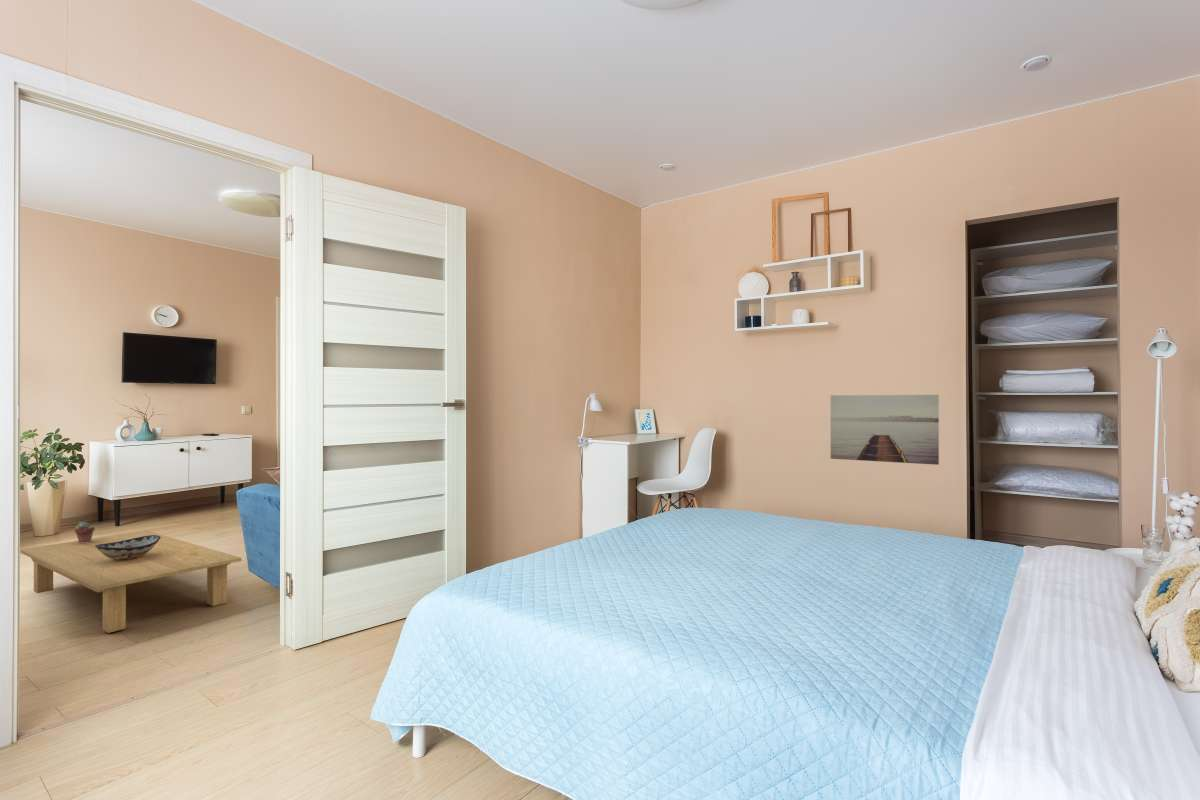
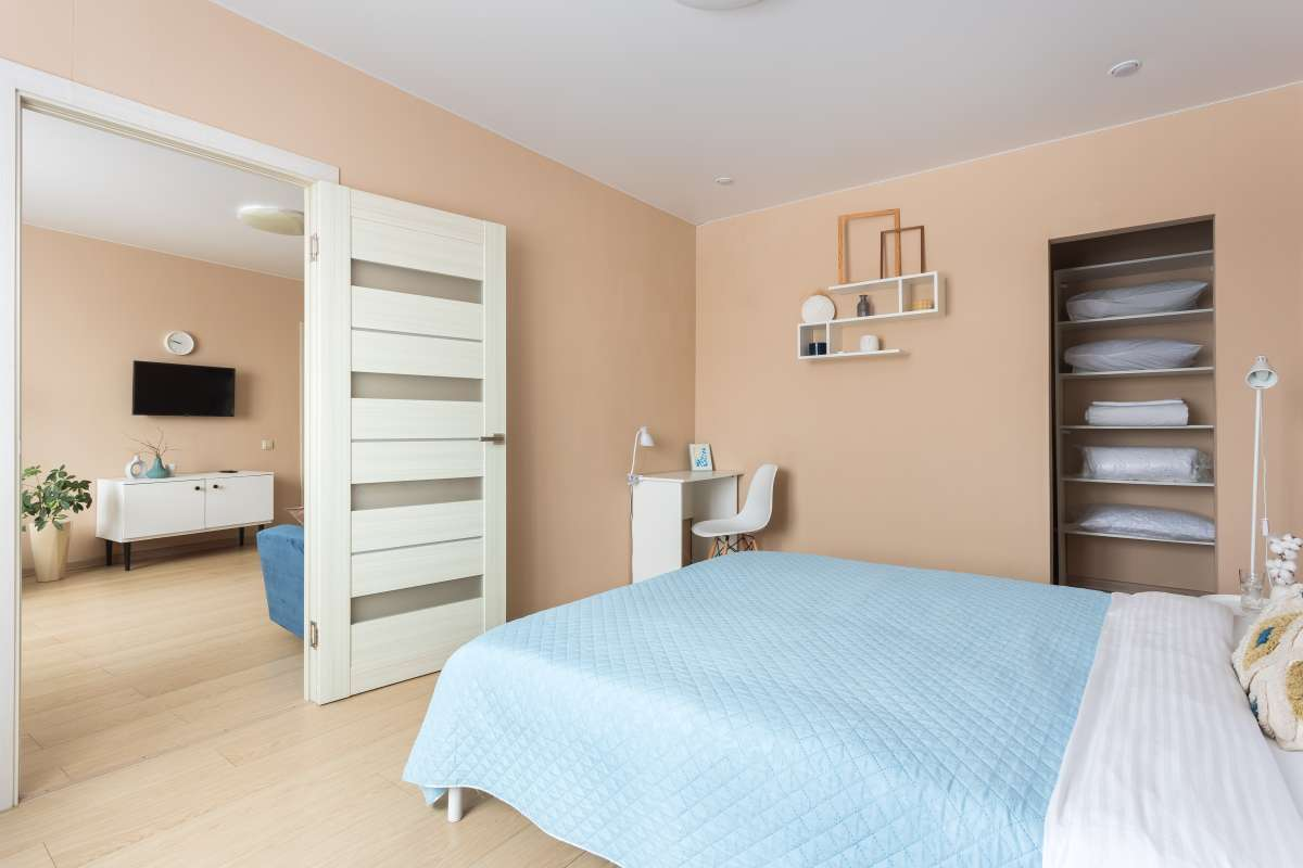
- potted succulent [74,521,96,543]
- decorative bowl [95,535,160,560]
- wall art [830,394,940,466]
- coffee table [20,530,242,634]
